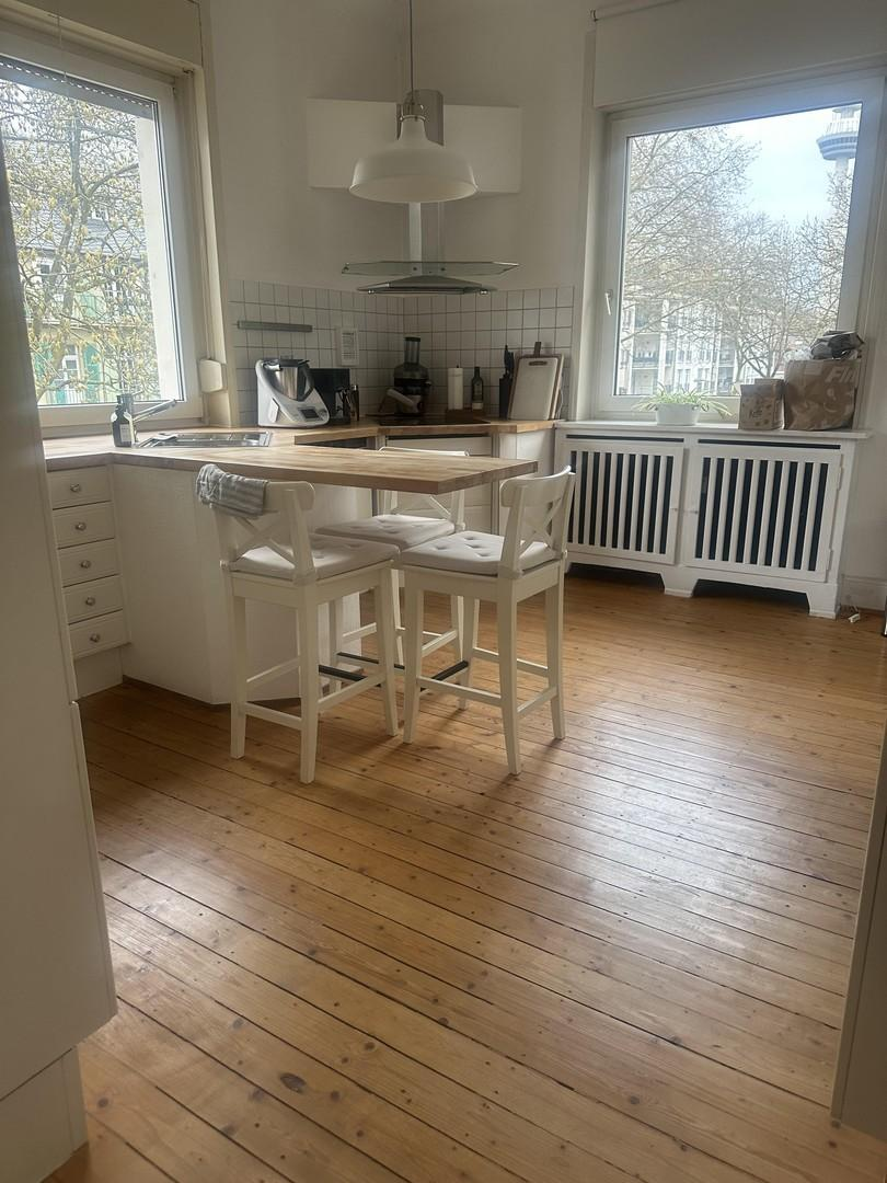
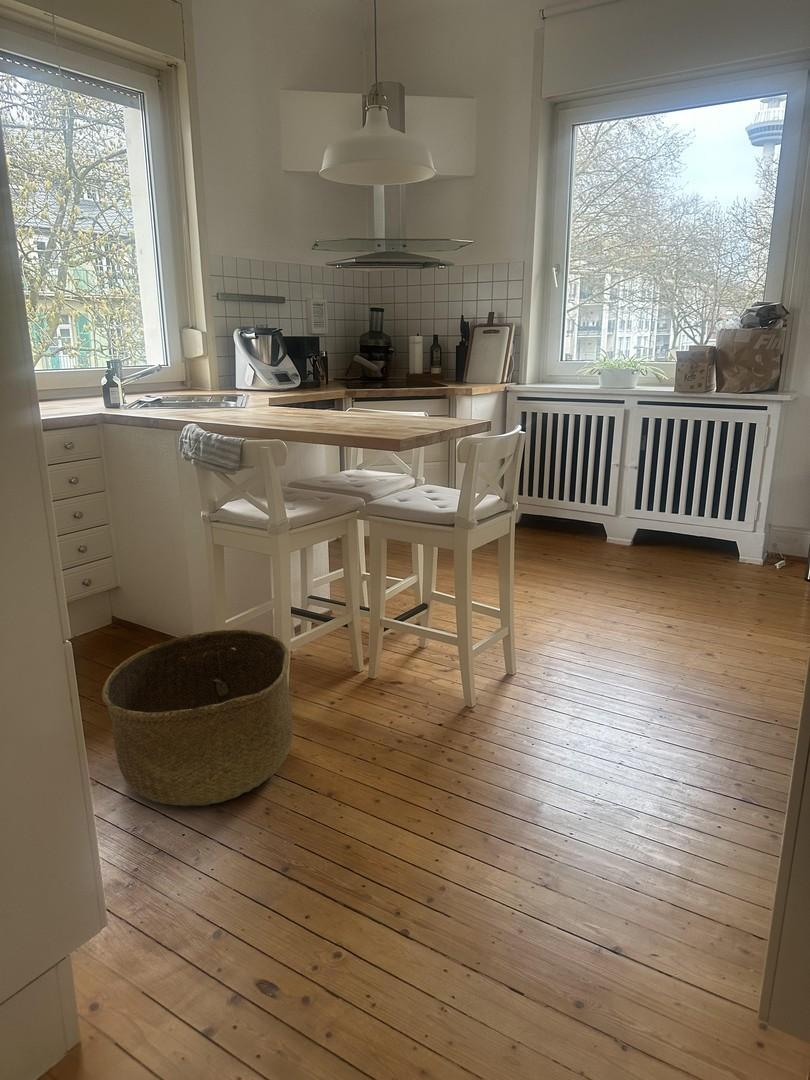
+ basket [101,628,294,807]
